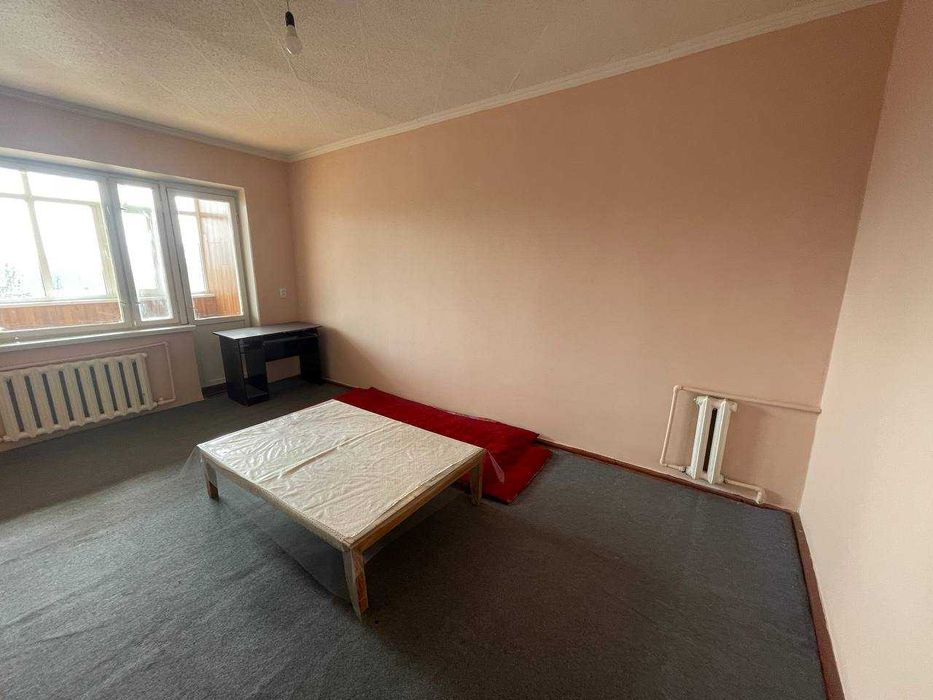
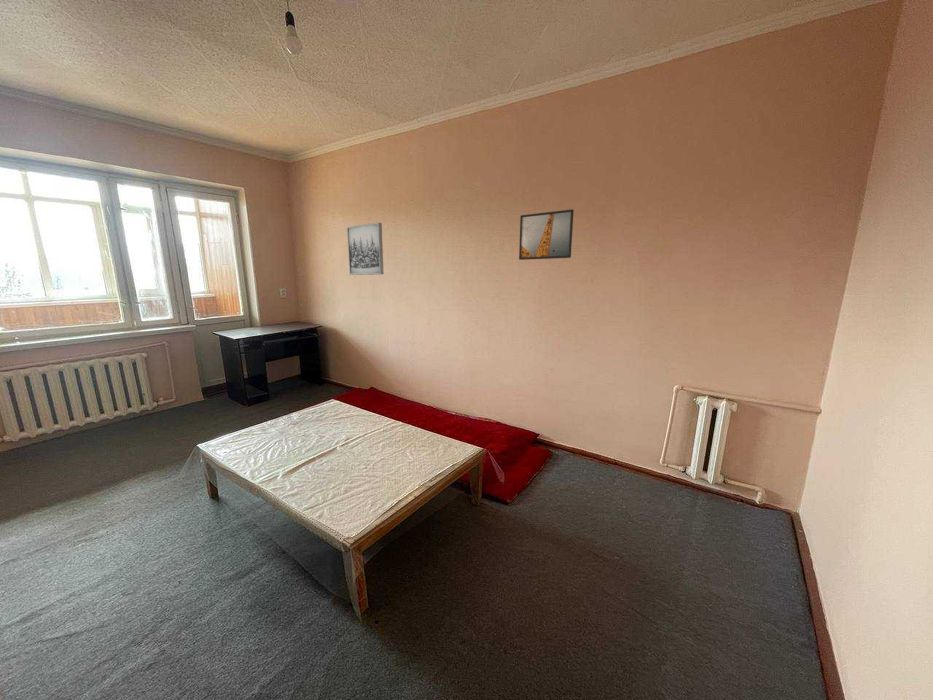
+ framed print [518,208,575,261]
+ wall art [346,222,385,276]
